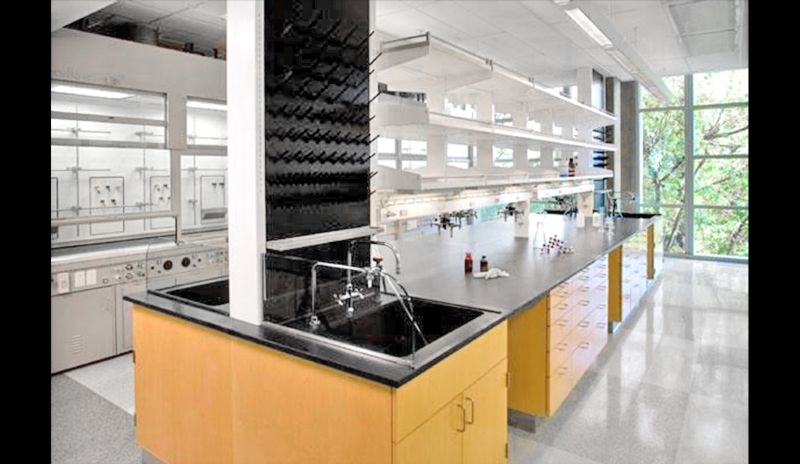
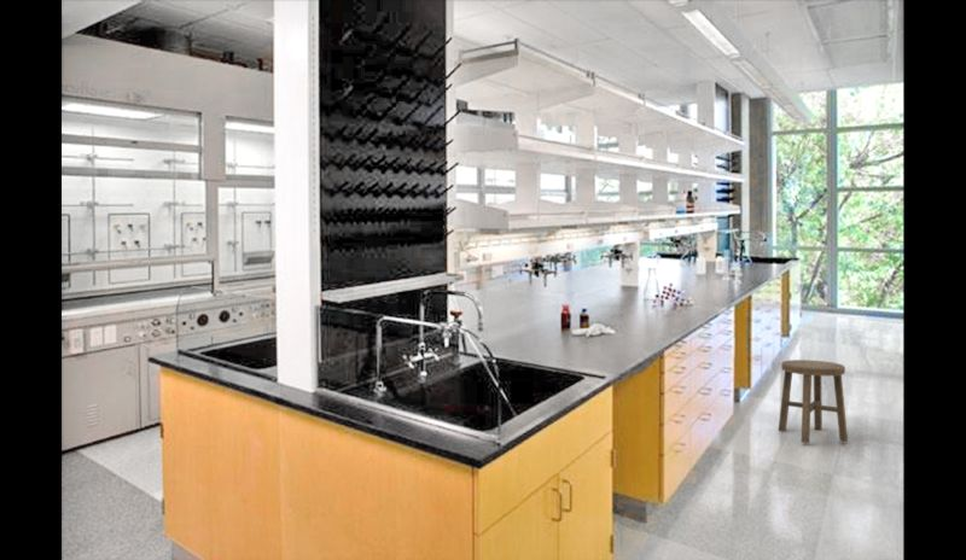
+ stool [778,358,849,444]
